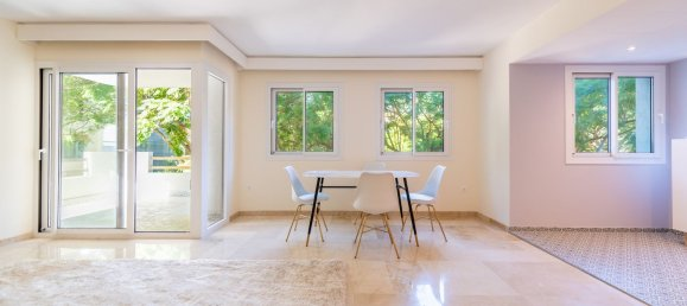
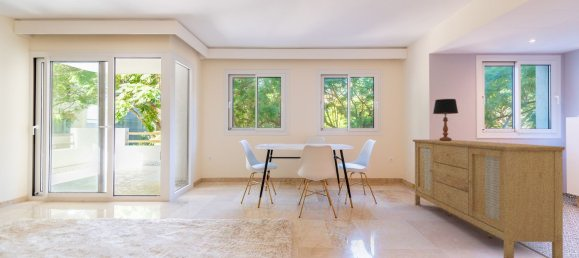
+ sideboard [412,139,566,258]
+ table lamp [432,98,459,141]
